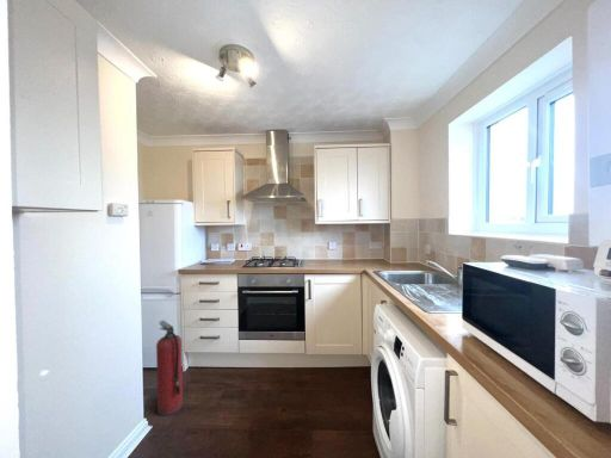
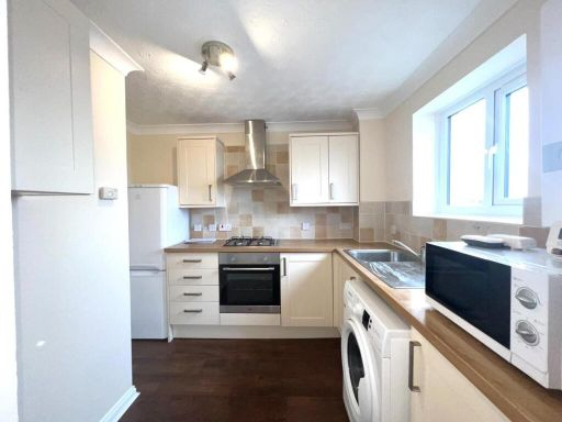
- fire extinguisher [155,320,184,416]
